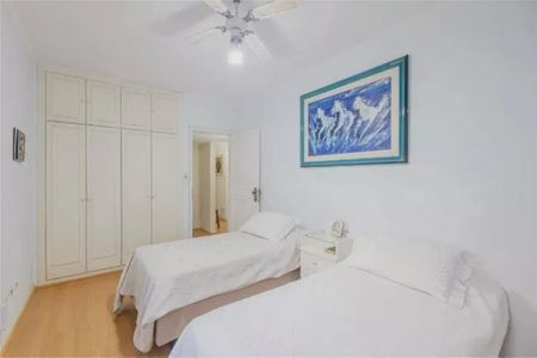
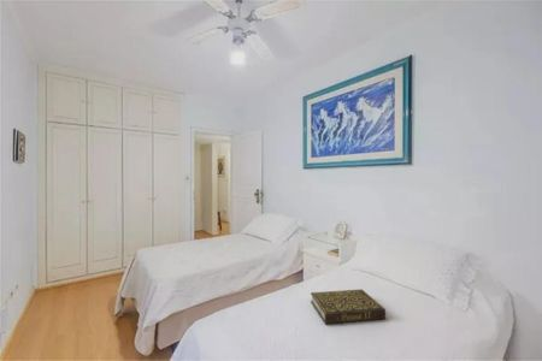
+ book [310,289,387,325]
